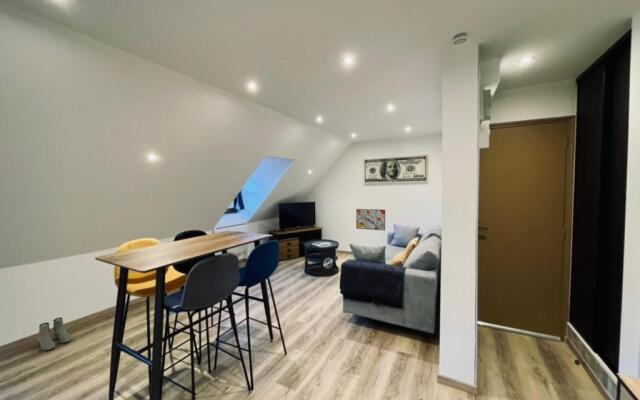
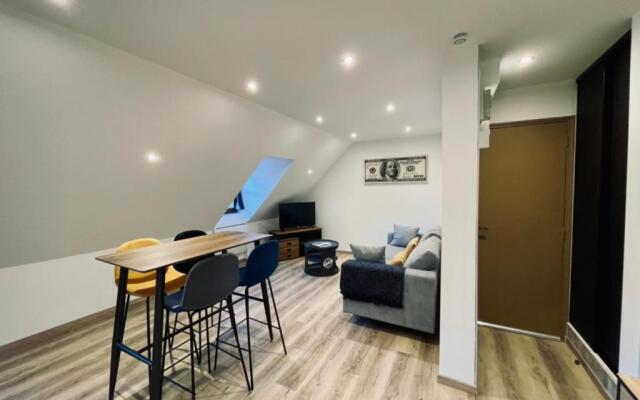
- wall art [355,208,386,231]
- boots [36,316,72,351]
